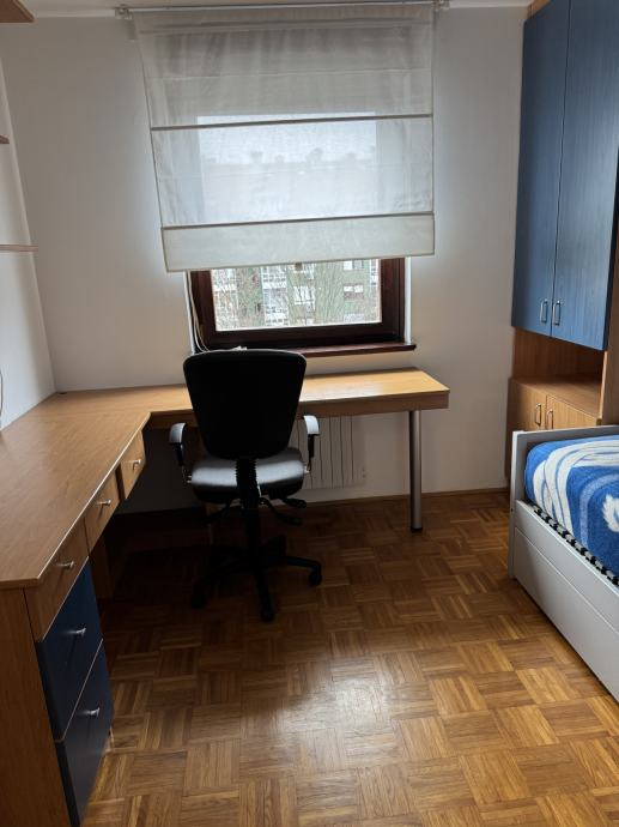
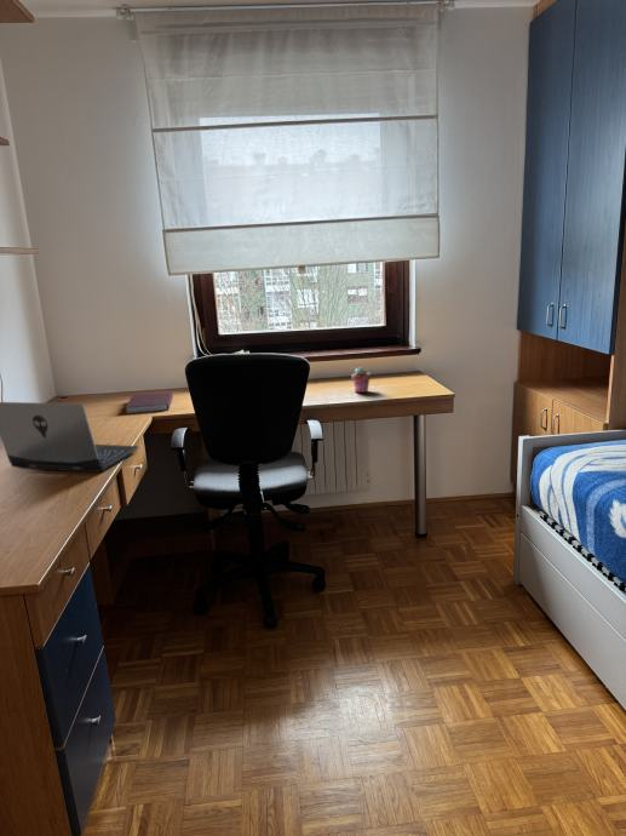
+ notebook [124,391,174,416]
+ potted succulent [350,366,372,394]
+ laptop [0,401,139,474]
